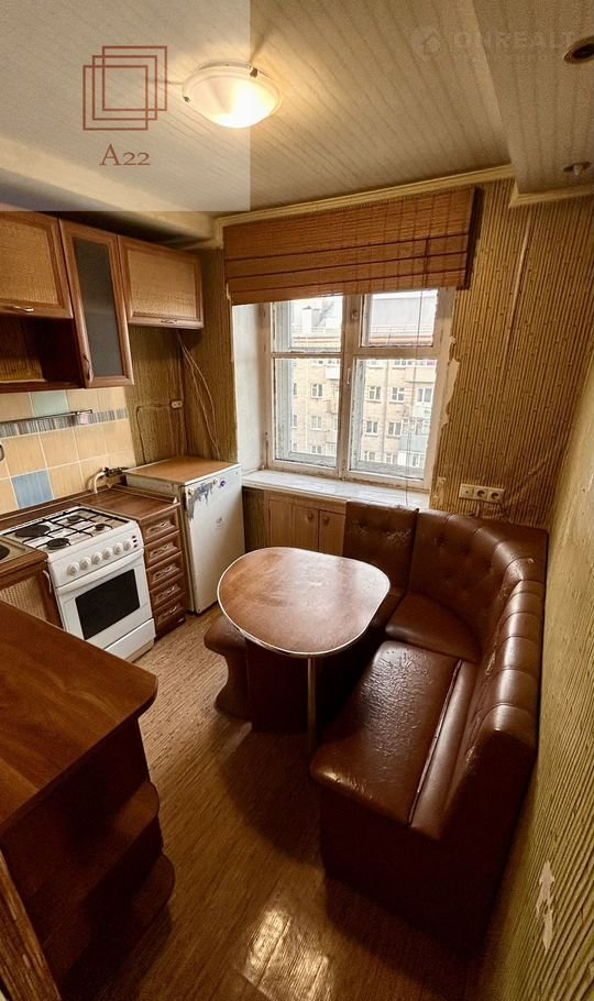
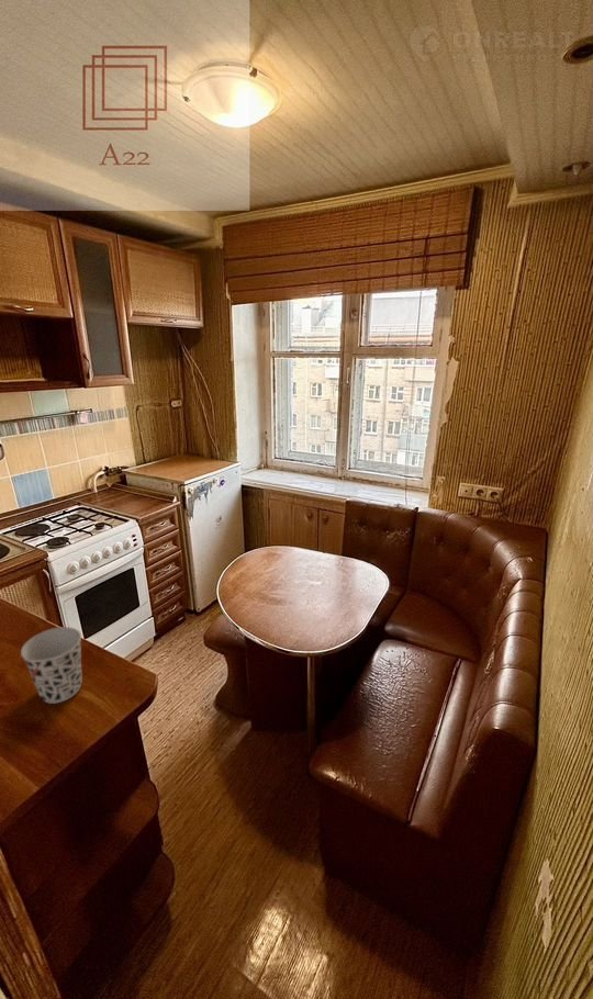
+ cup [20,626,83,705]
